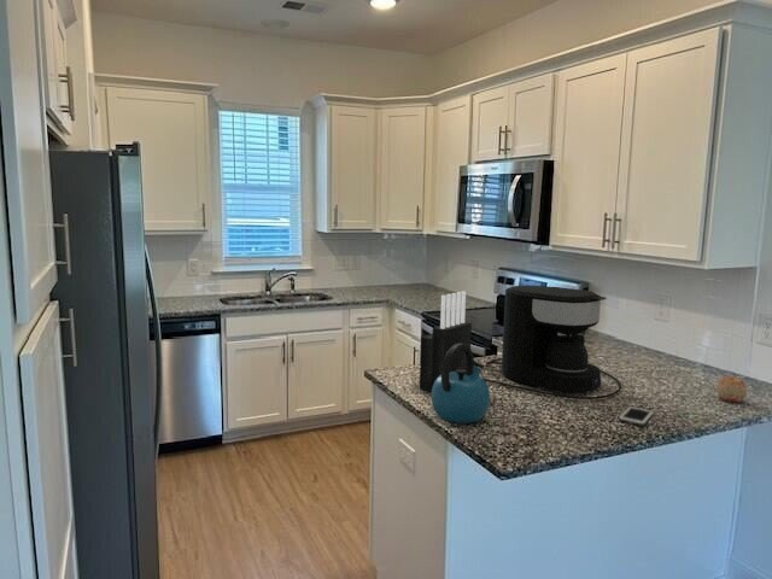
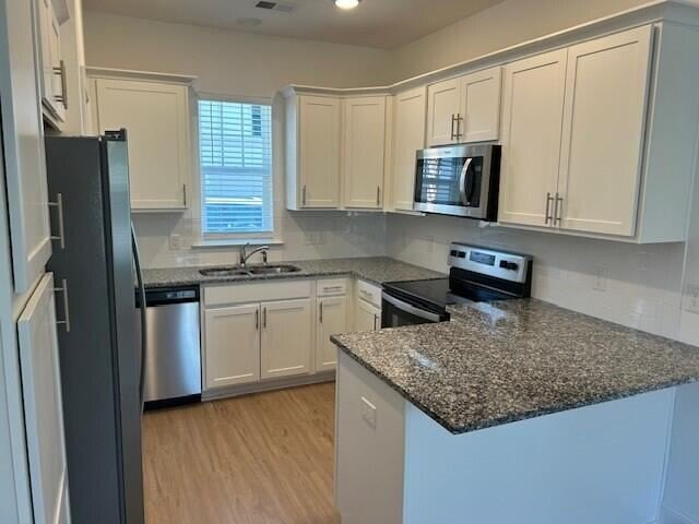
- coffee maker [482,285,622,400]
- kettle [429,344,491,425]
- apple [715,375,748,403]
- cell phone [618,405,655,427]
- knife block [419,290,473,393]
